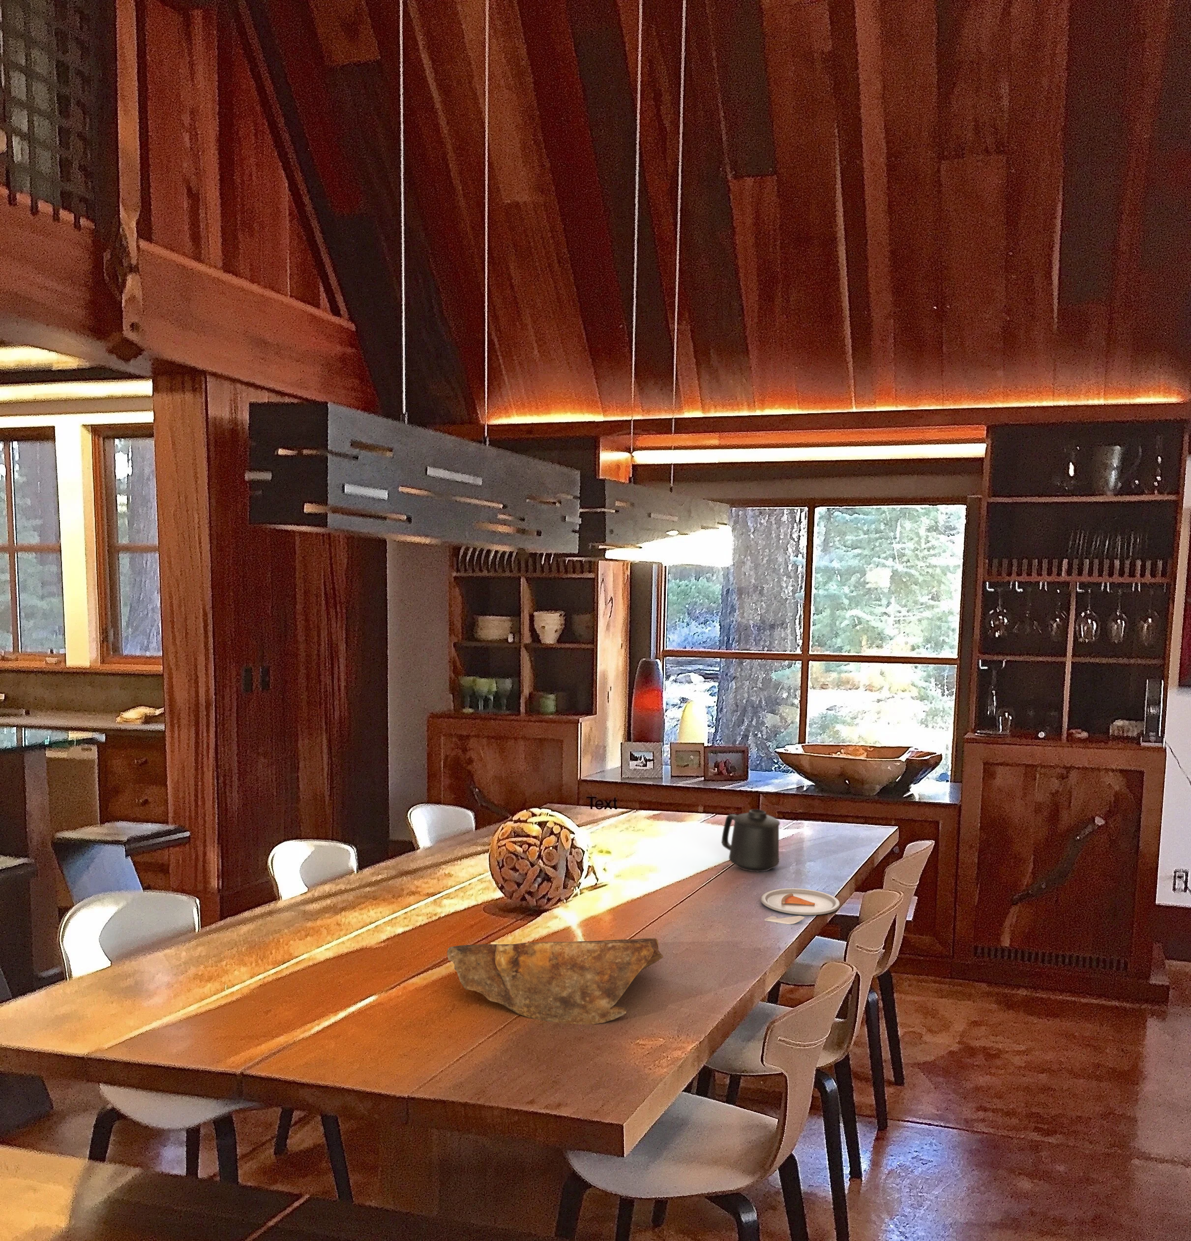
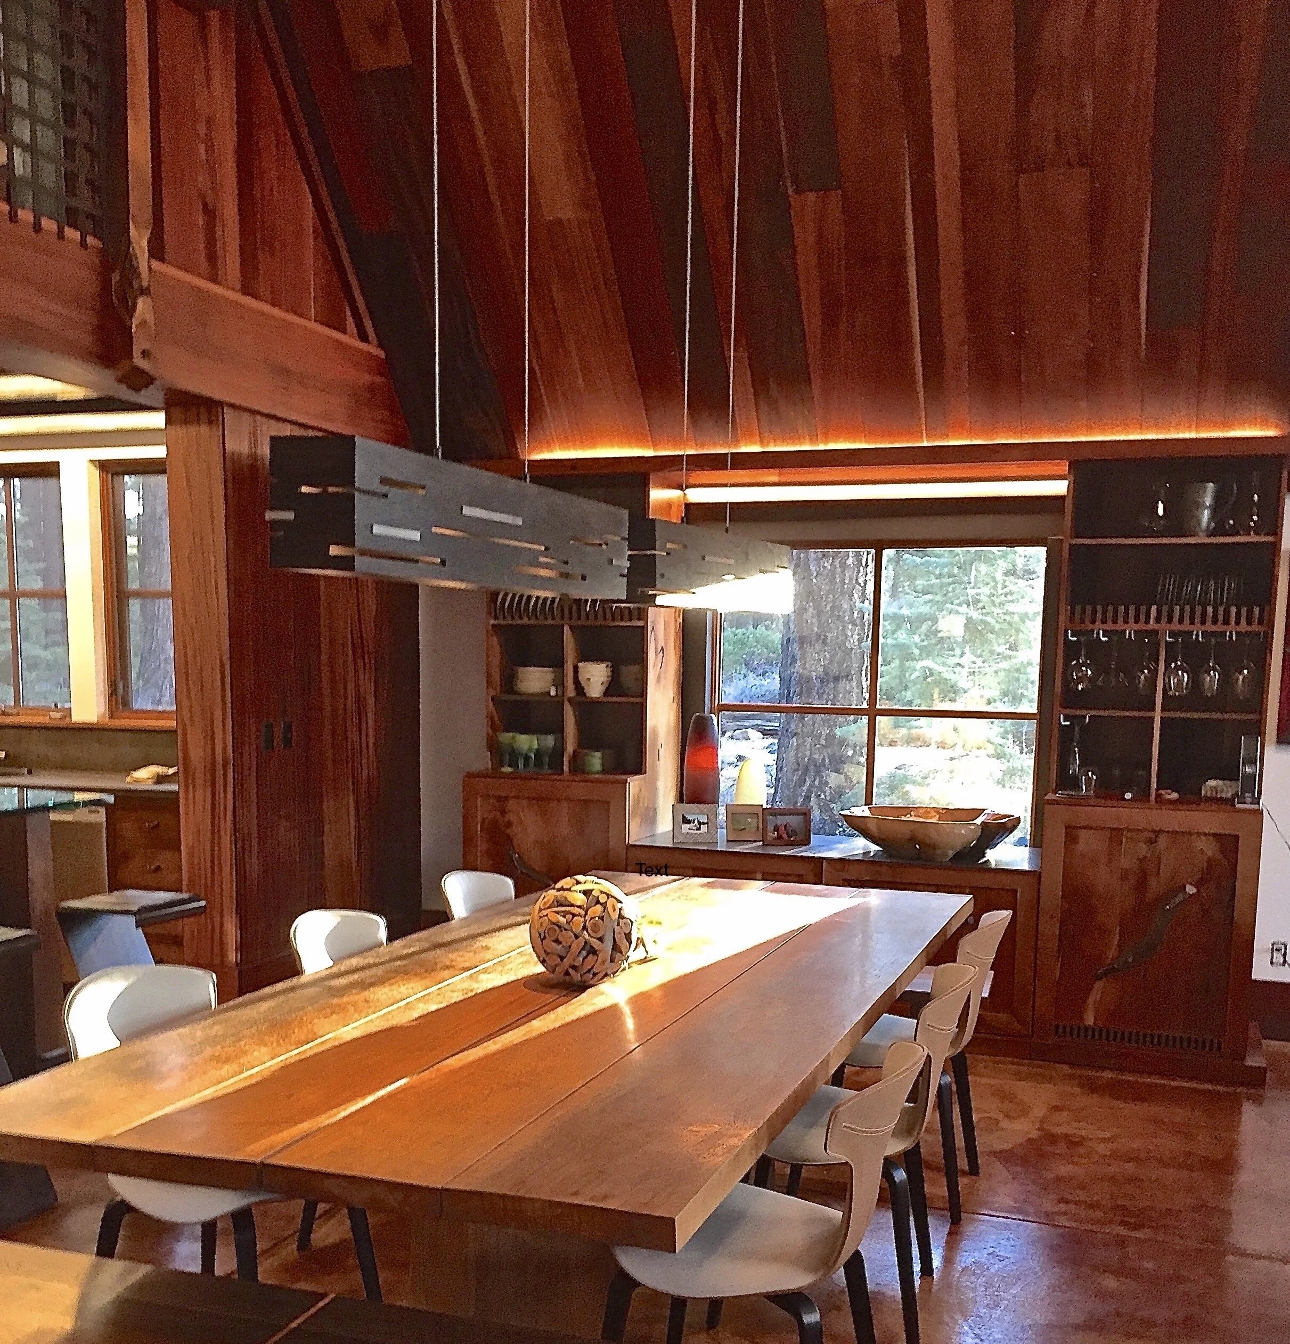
- dinner plate [760,888,841,925]
- mug [721,809,780,872]
- wooden bowl [446,939,664,1025]
